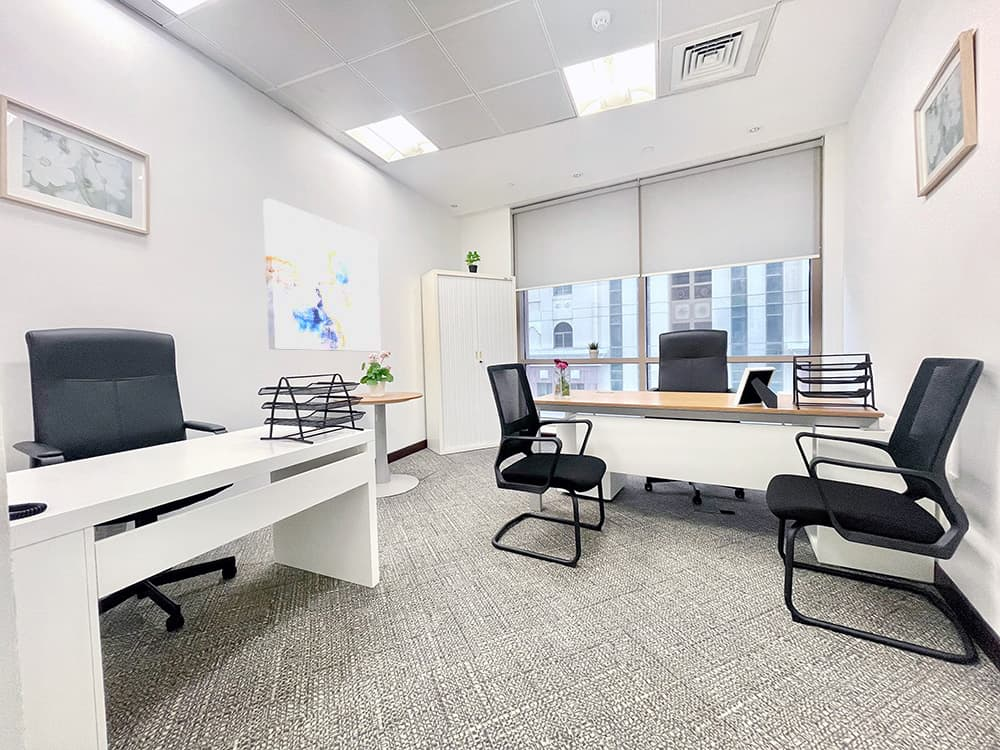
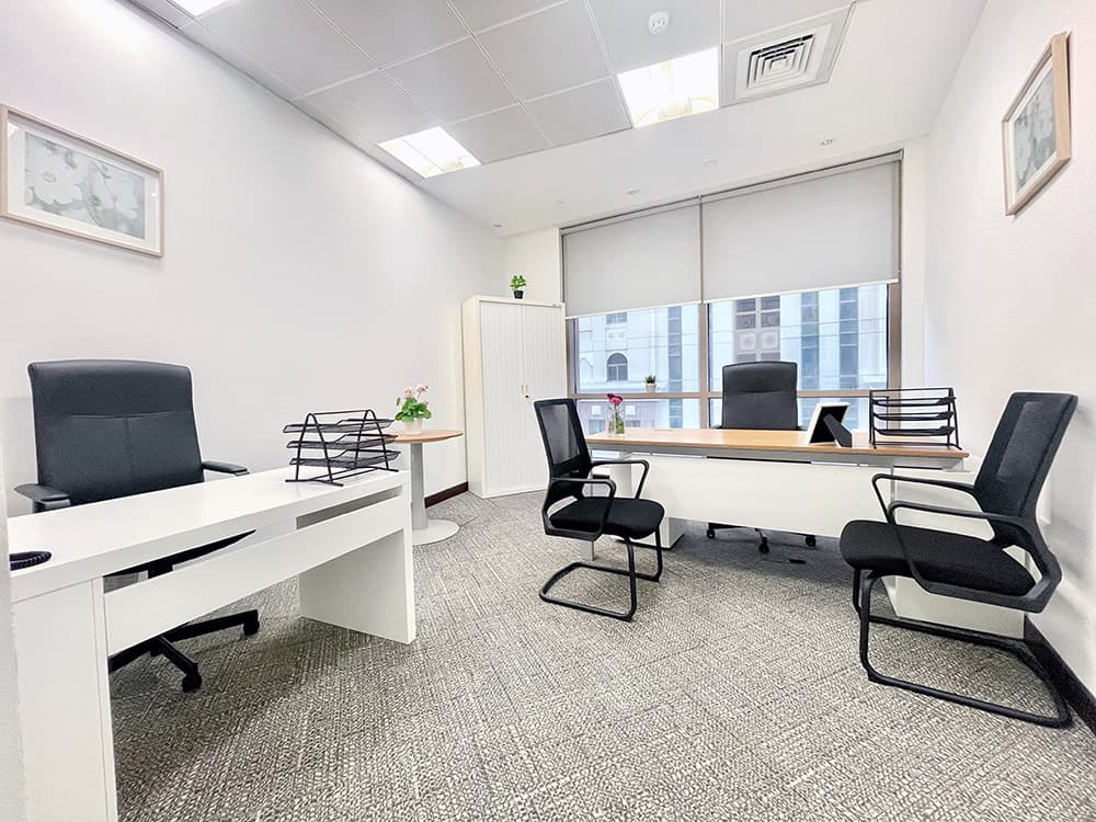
- wall art [262,197,382,353]
